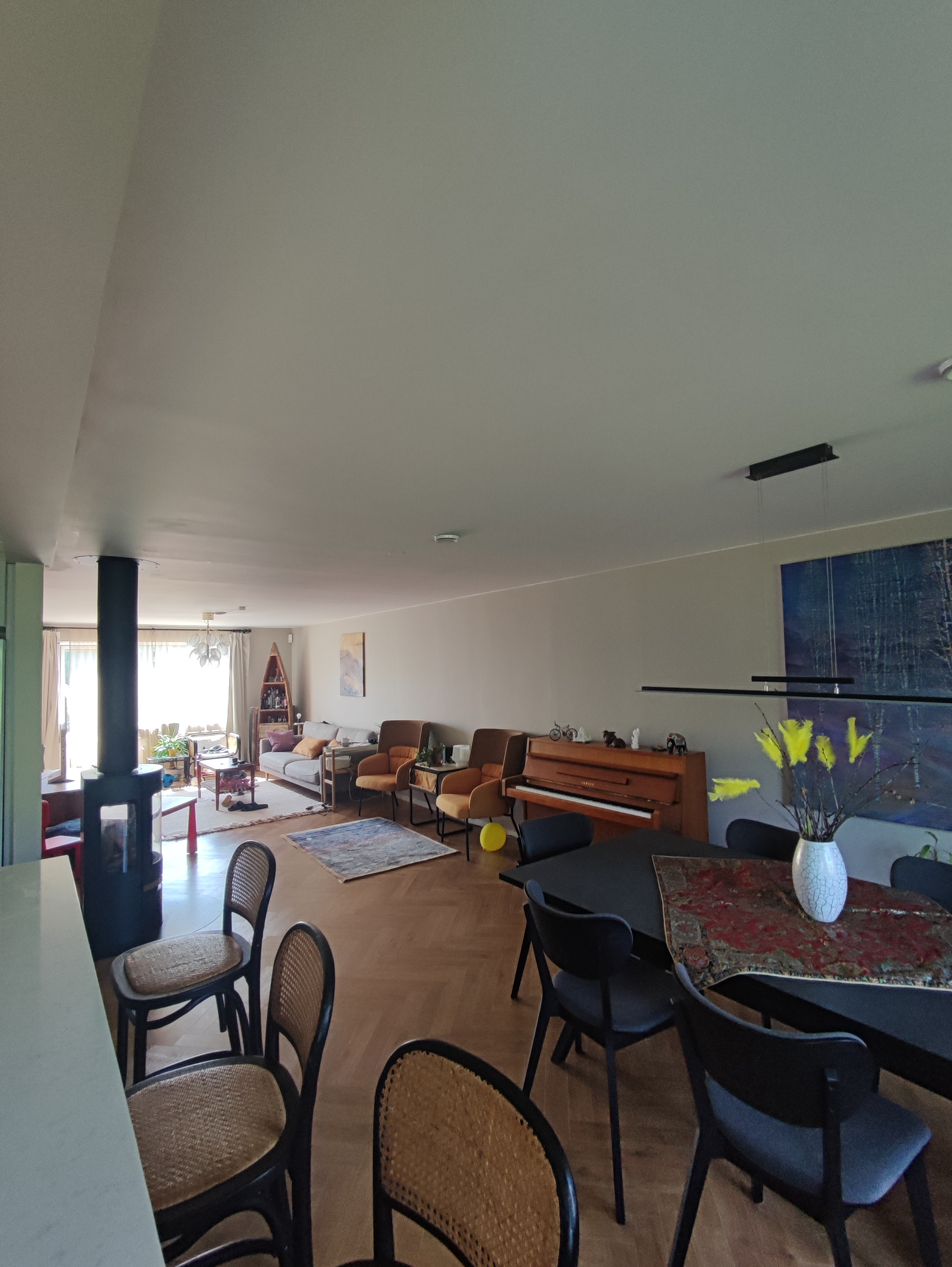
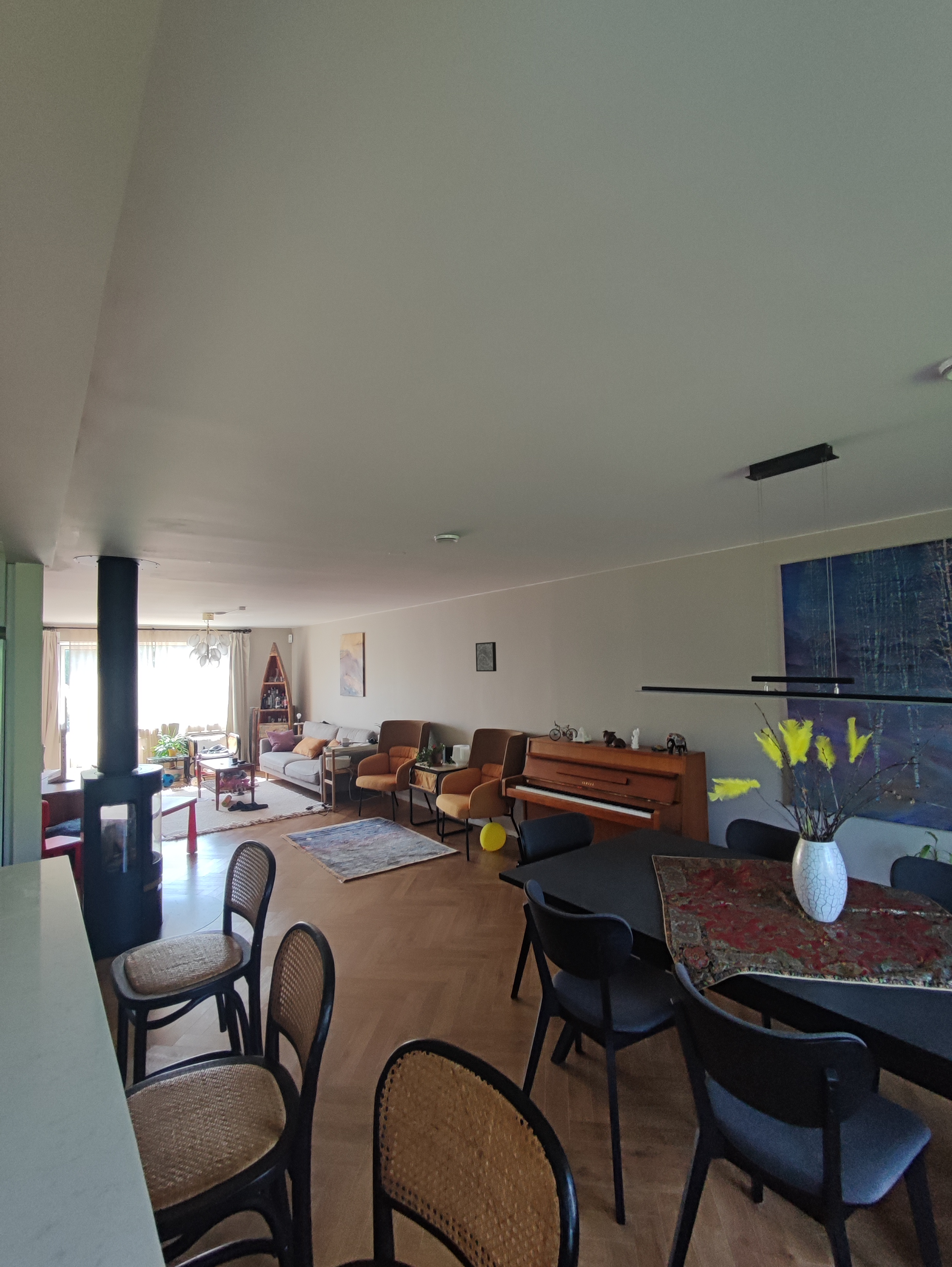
+ wall art [475,642,497,672]
